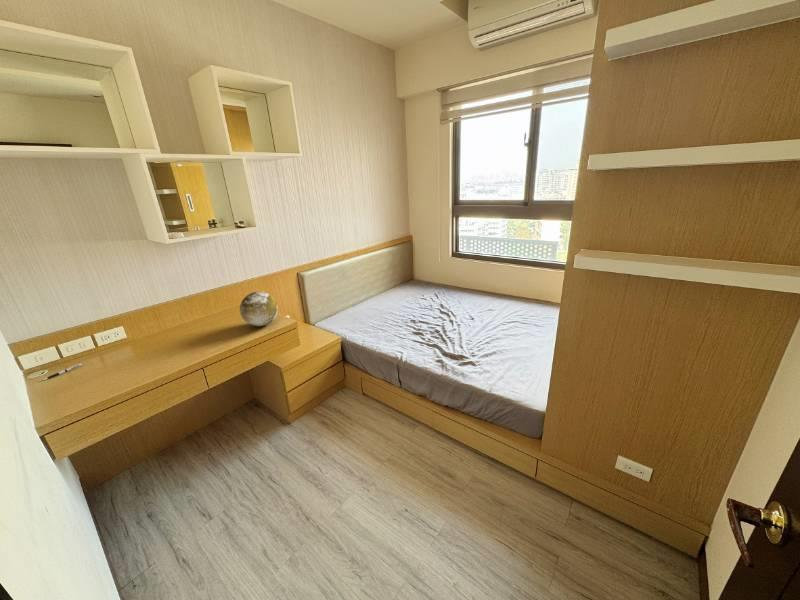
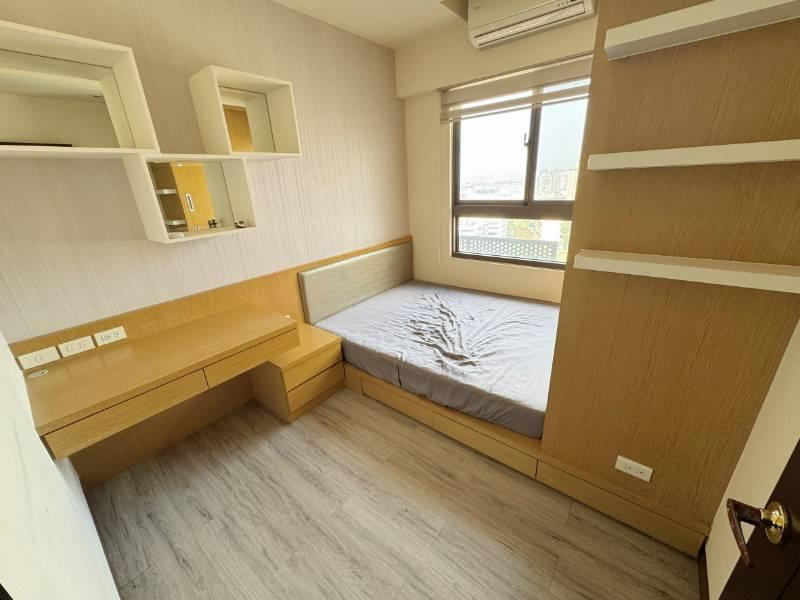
- decorative orb [239,291,279,327]
- pen [42,363,83,381]
